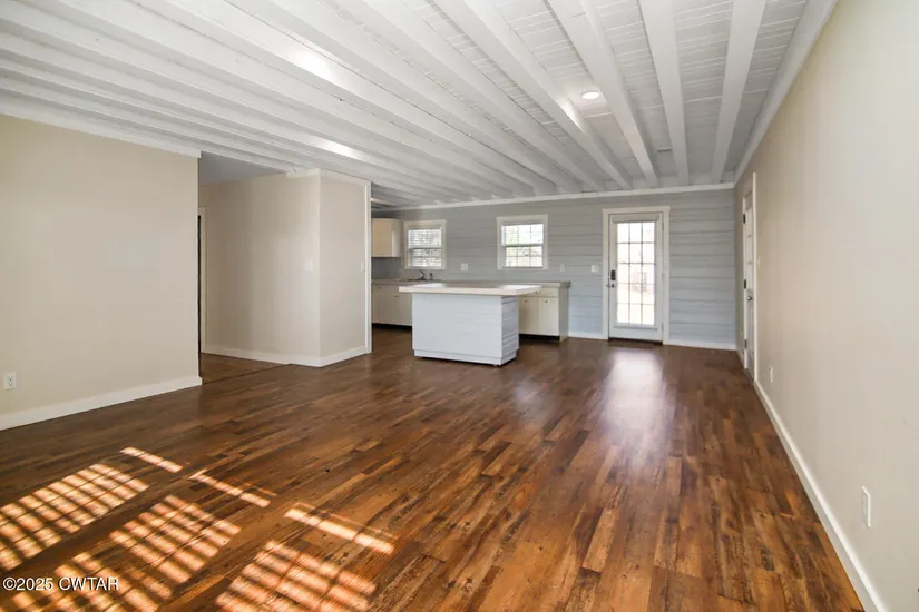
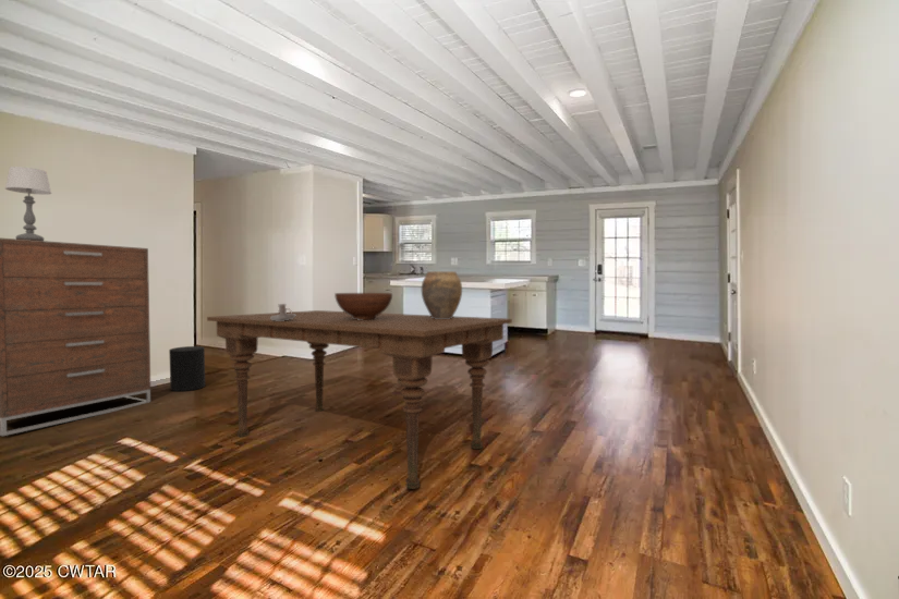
+ dining table [206,309,513,490]
+ dresser [0,237,151,437]
+ table lamp [4,166,52,241]
+ fruit bowl [333,292,393,320]
+ vase [421,270,463,319]
+ cylinder [168,345,206,392]
+ candle holder [270,303,296,321]
